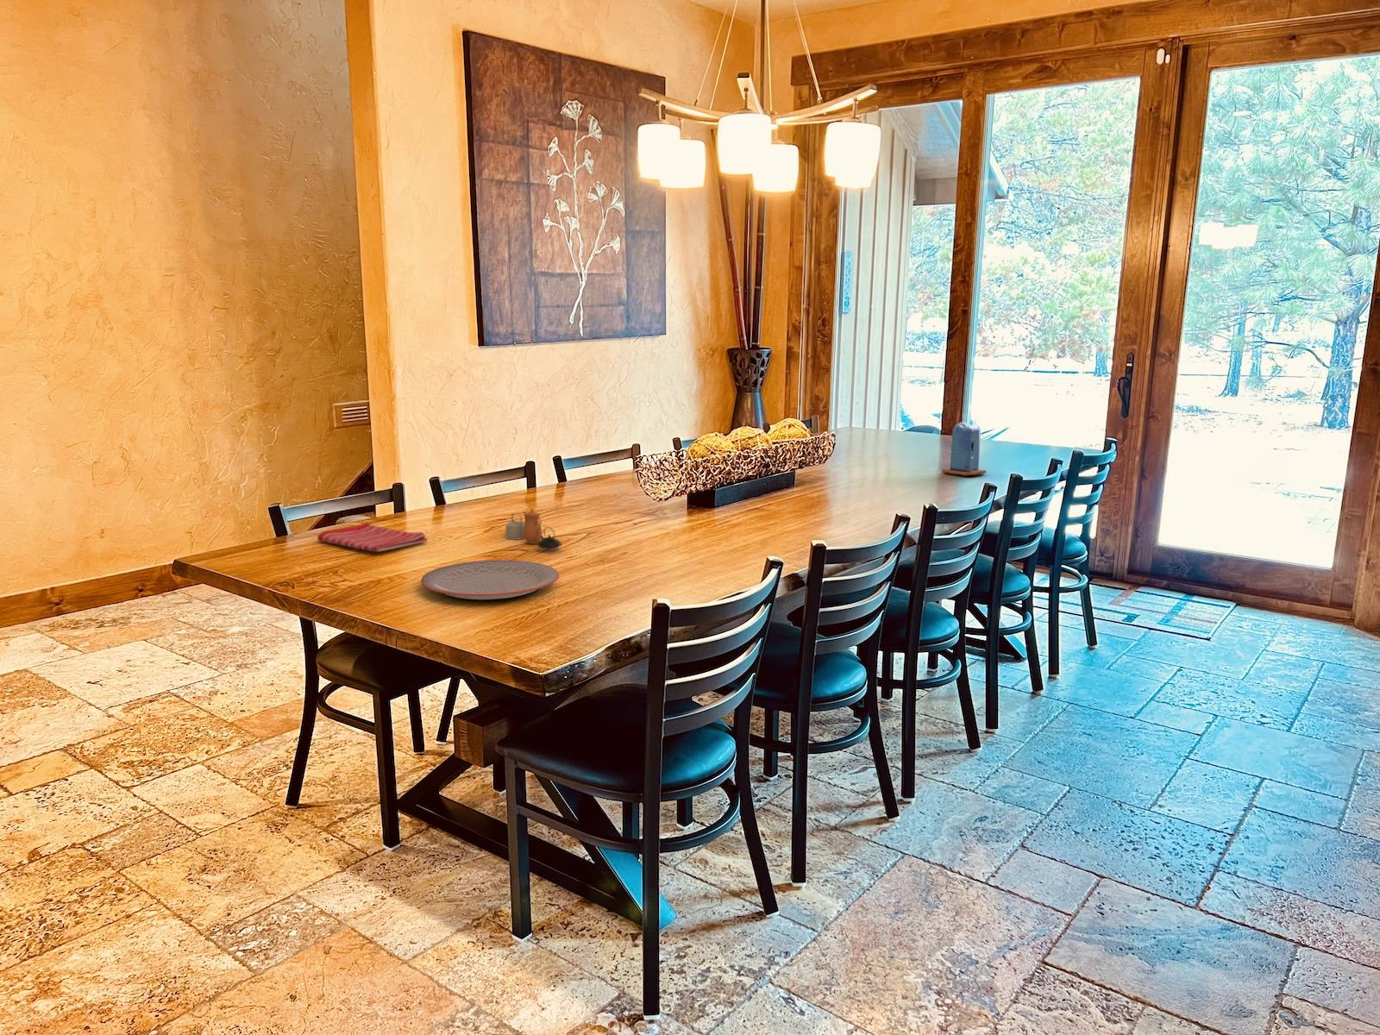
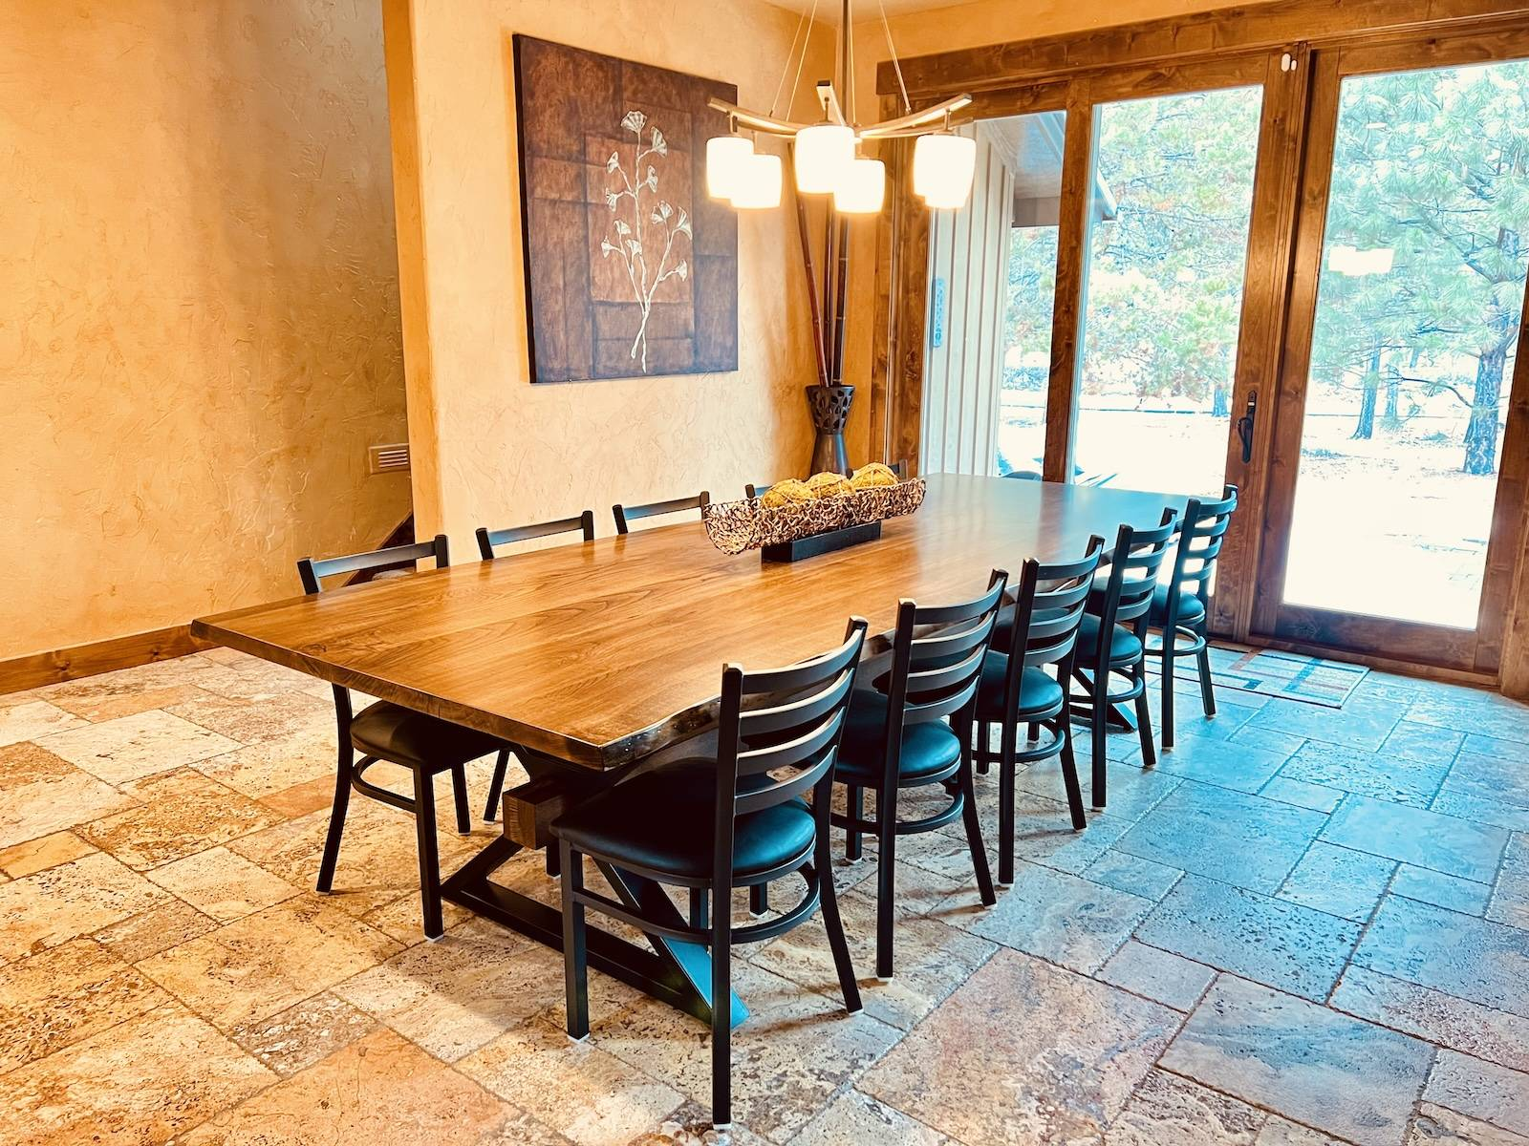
- dish towel [316,522,428,553]
- teapot [504,507,563,550]
- plate [421,559,560,600]
- candle [941,417,988,476]
